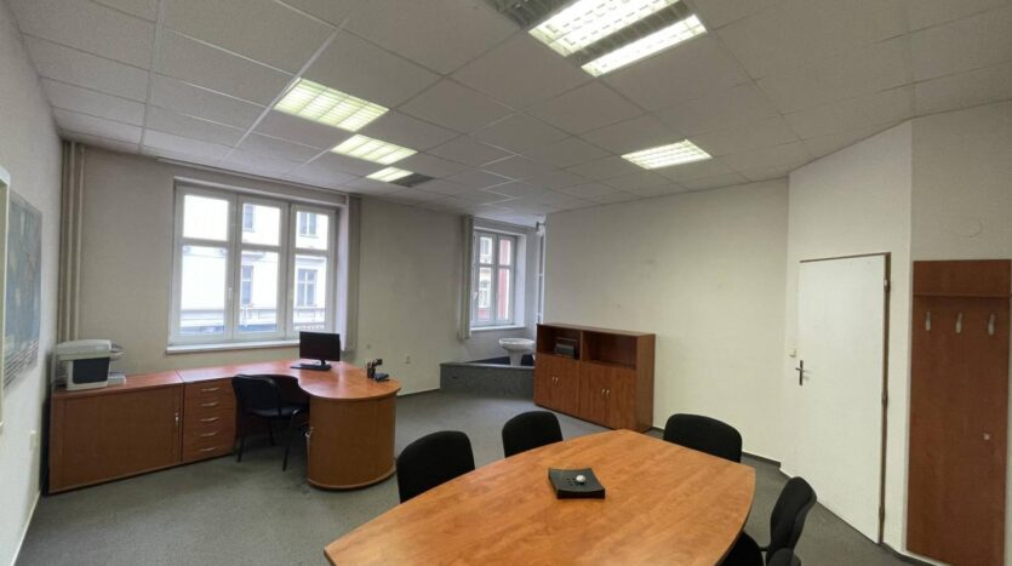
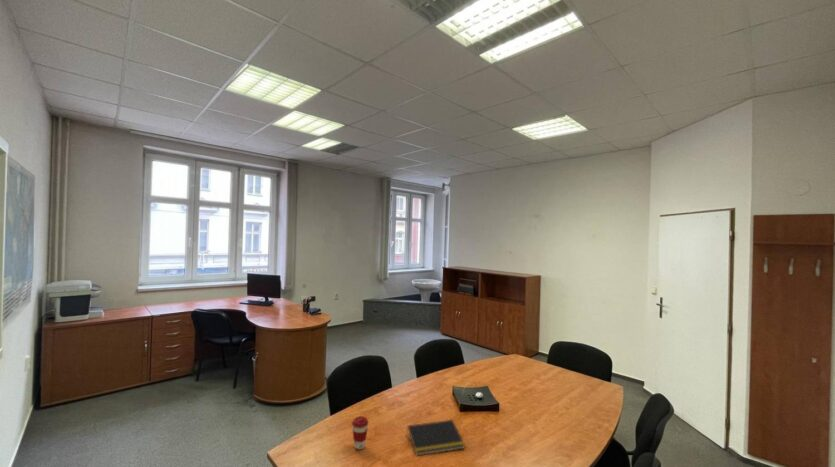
+ notepad [405,419,466,456]
+ coffee cup [351,415,370,450]
